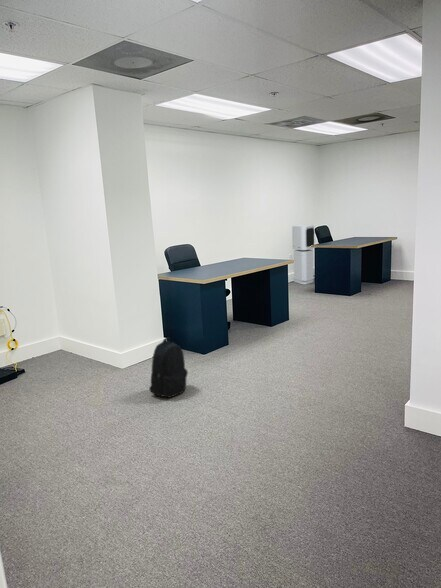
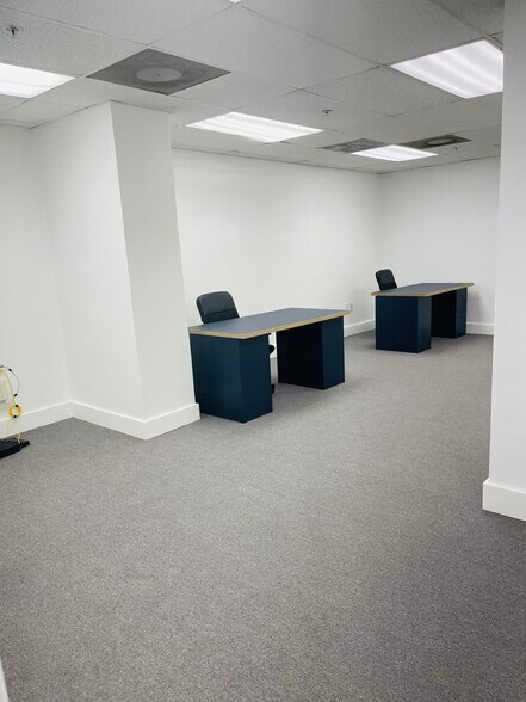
- air purifier [291,224,316,285]
- backpack [148,337,189,399]
